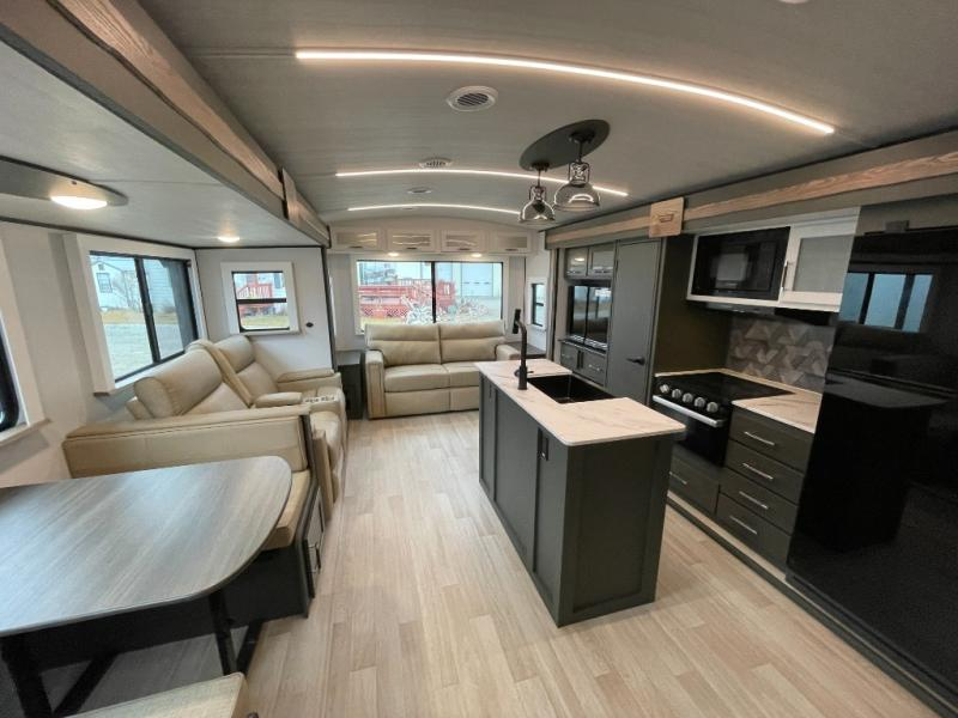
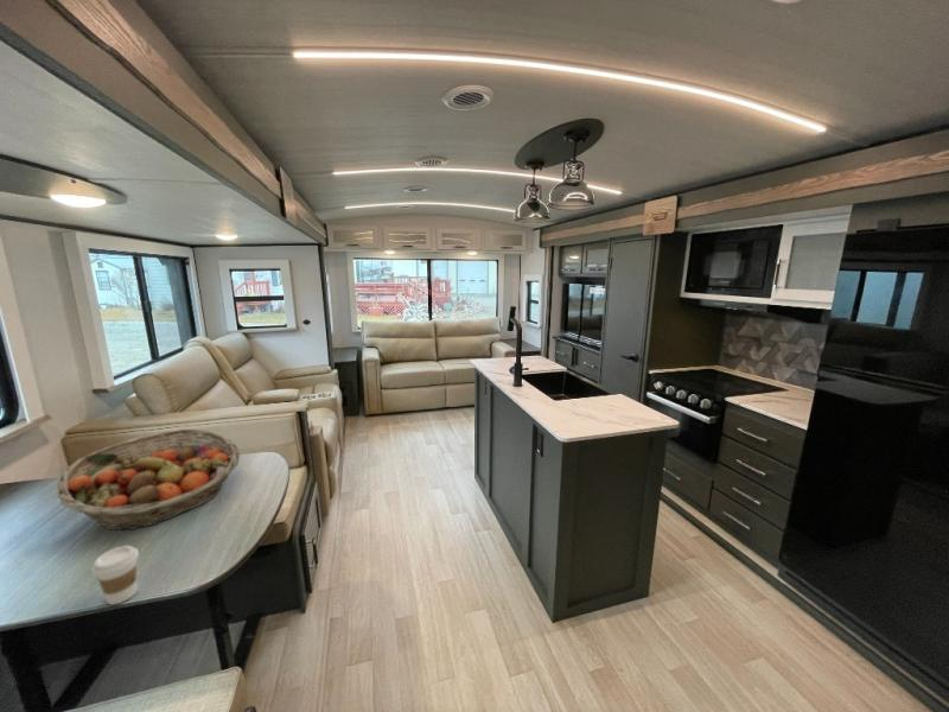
+ fruit basket [56,427,241,532]
+ coffee cup [90,545,140,605]
